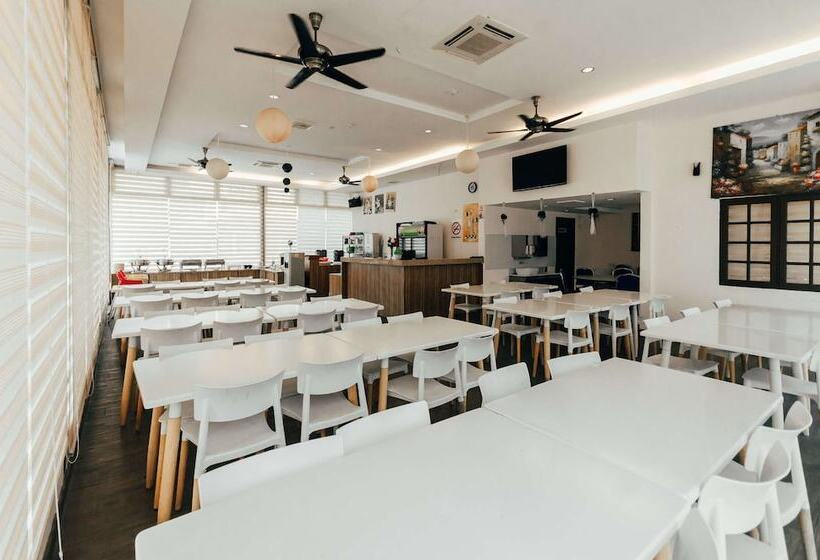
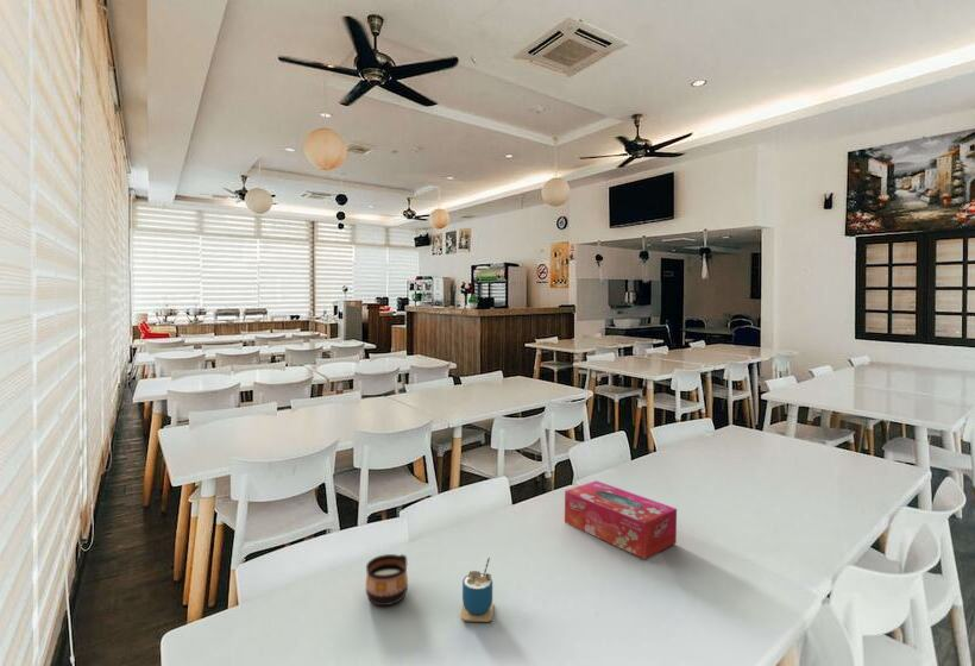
+ tissue box [564,479,678,560]
+ cup [460,557,495,623]
+ cup [365,553,409,607]
